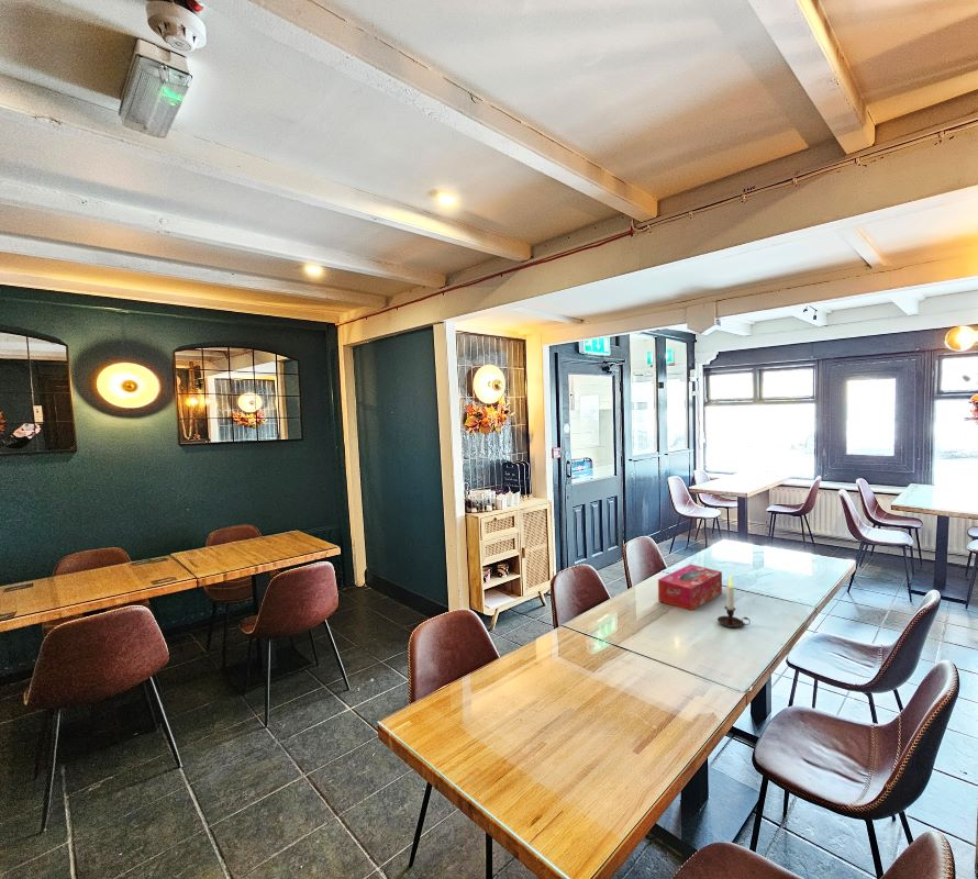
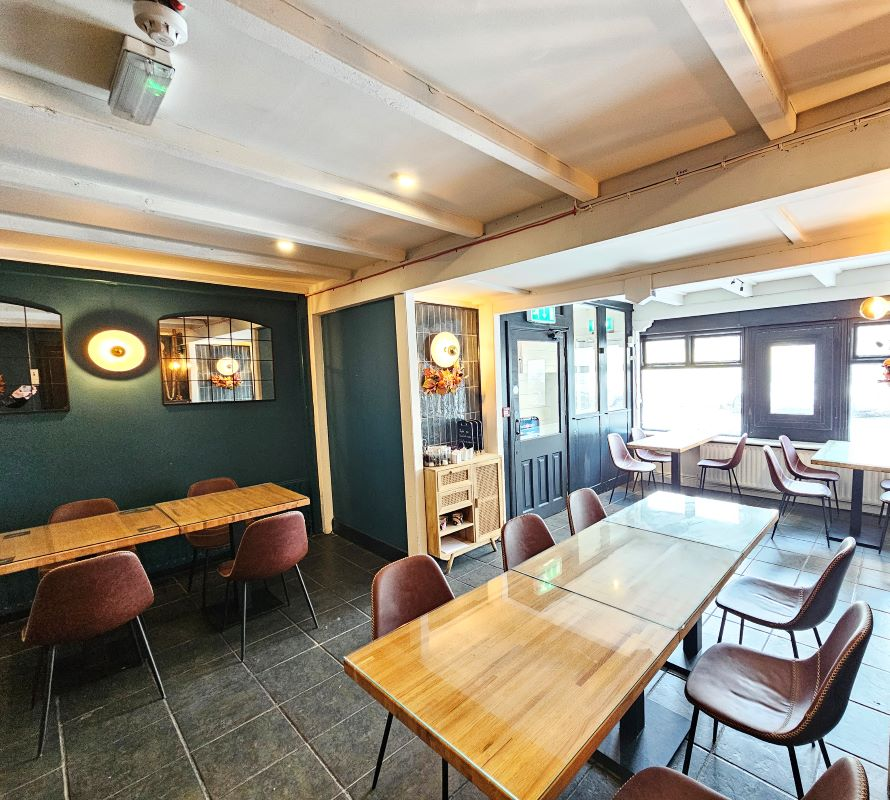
- tissue box [657,564,723,612]
- candle [716,574,752,628]
